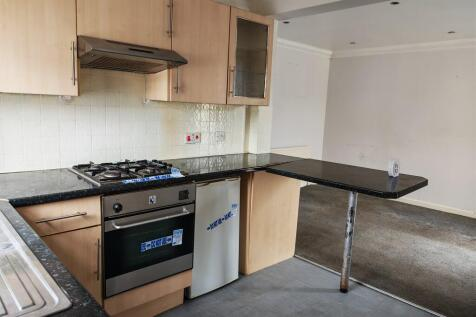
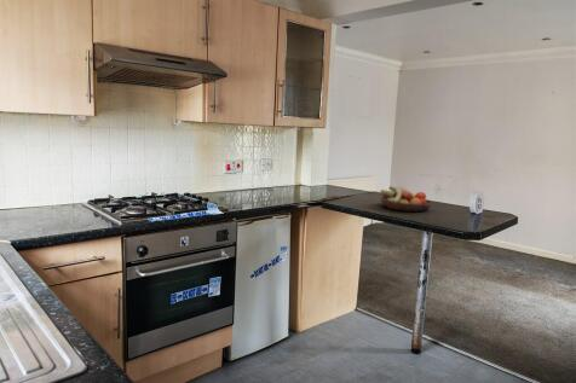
+ fruit bowl [379,185,432,213]
